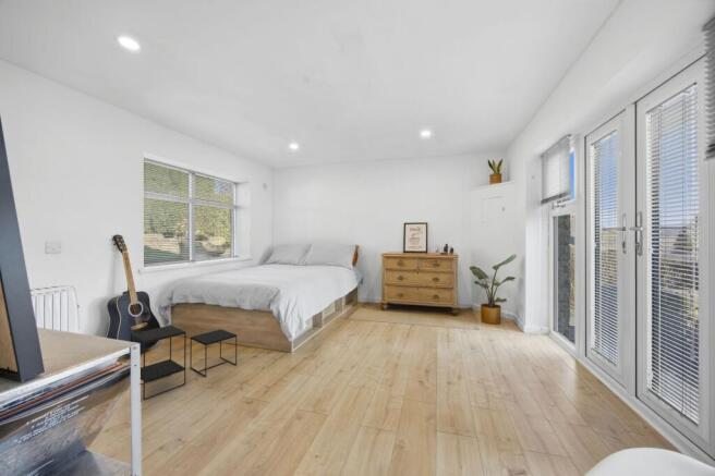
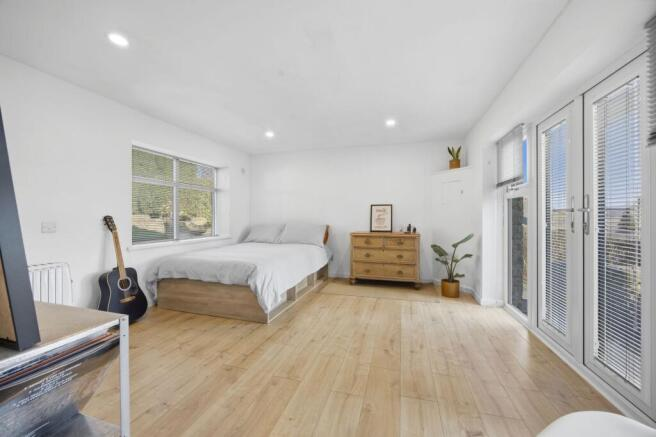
- side table [130,325,238,401]
